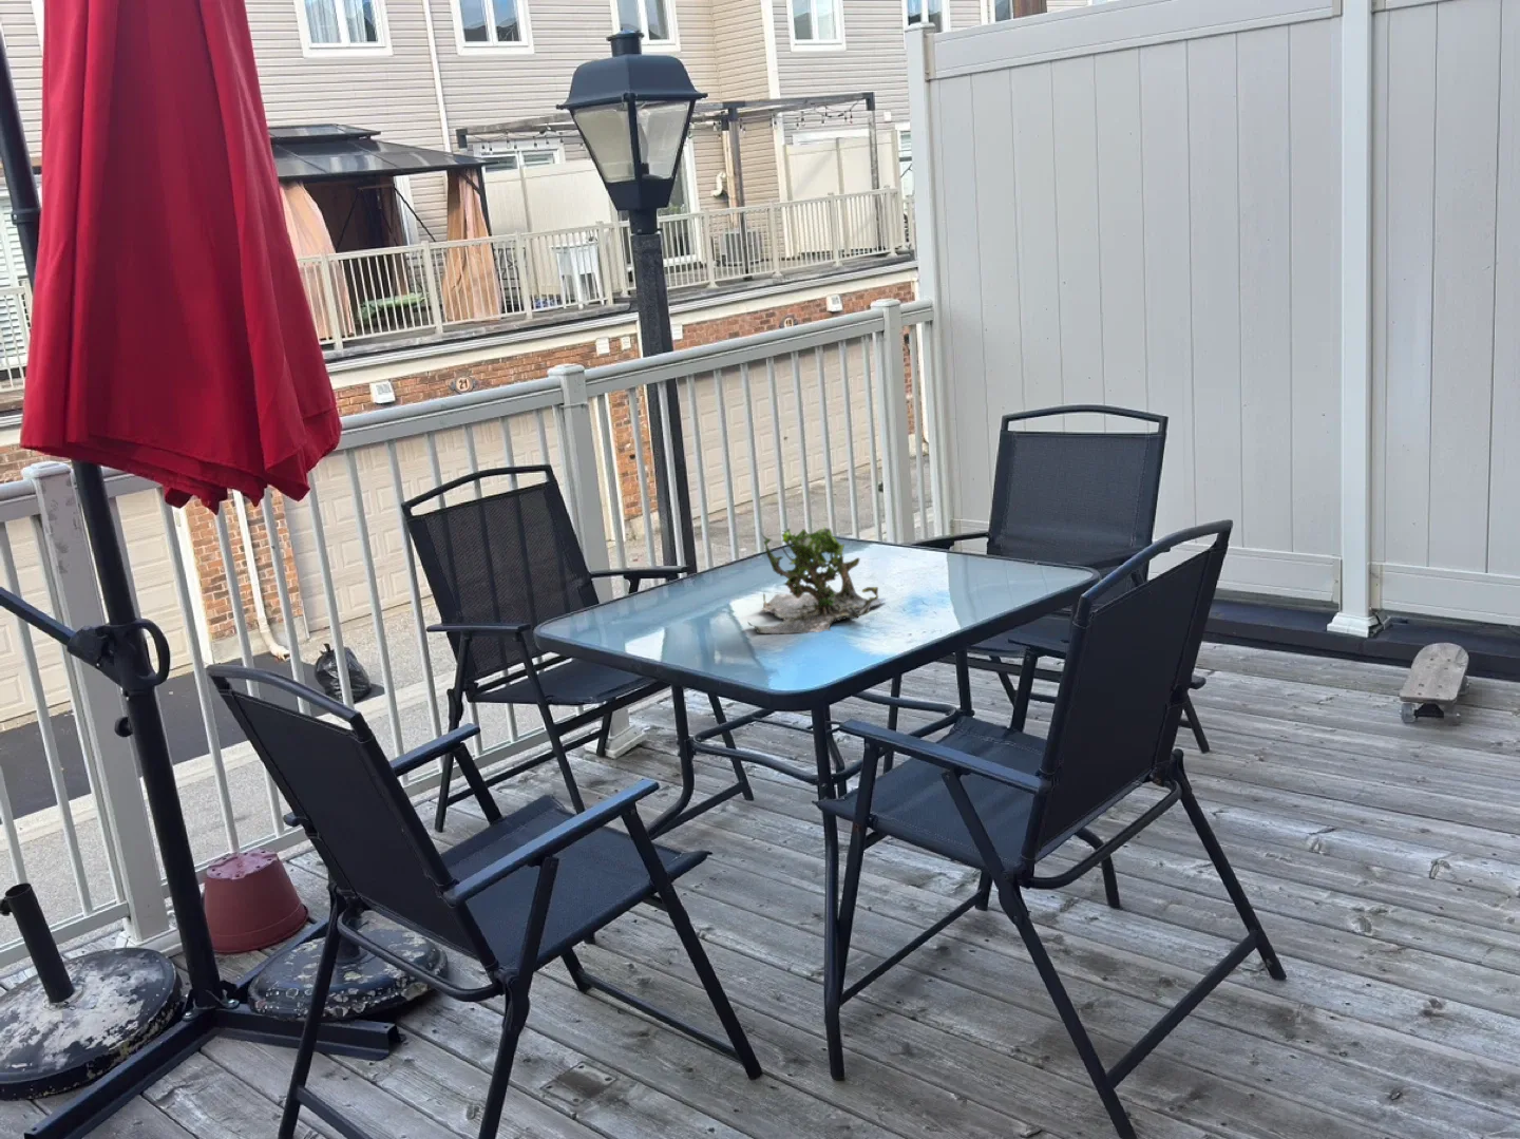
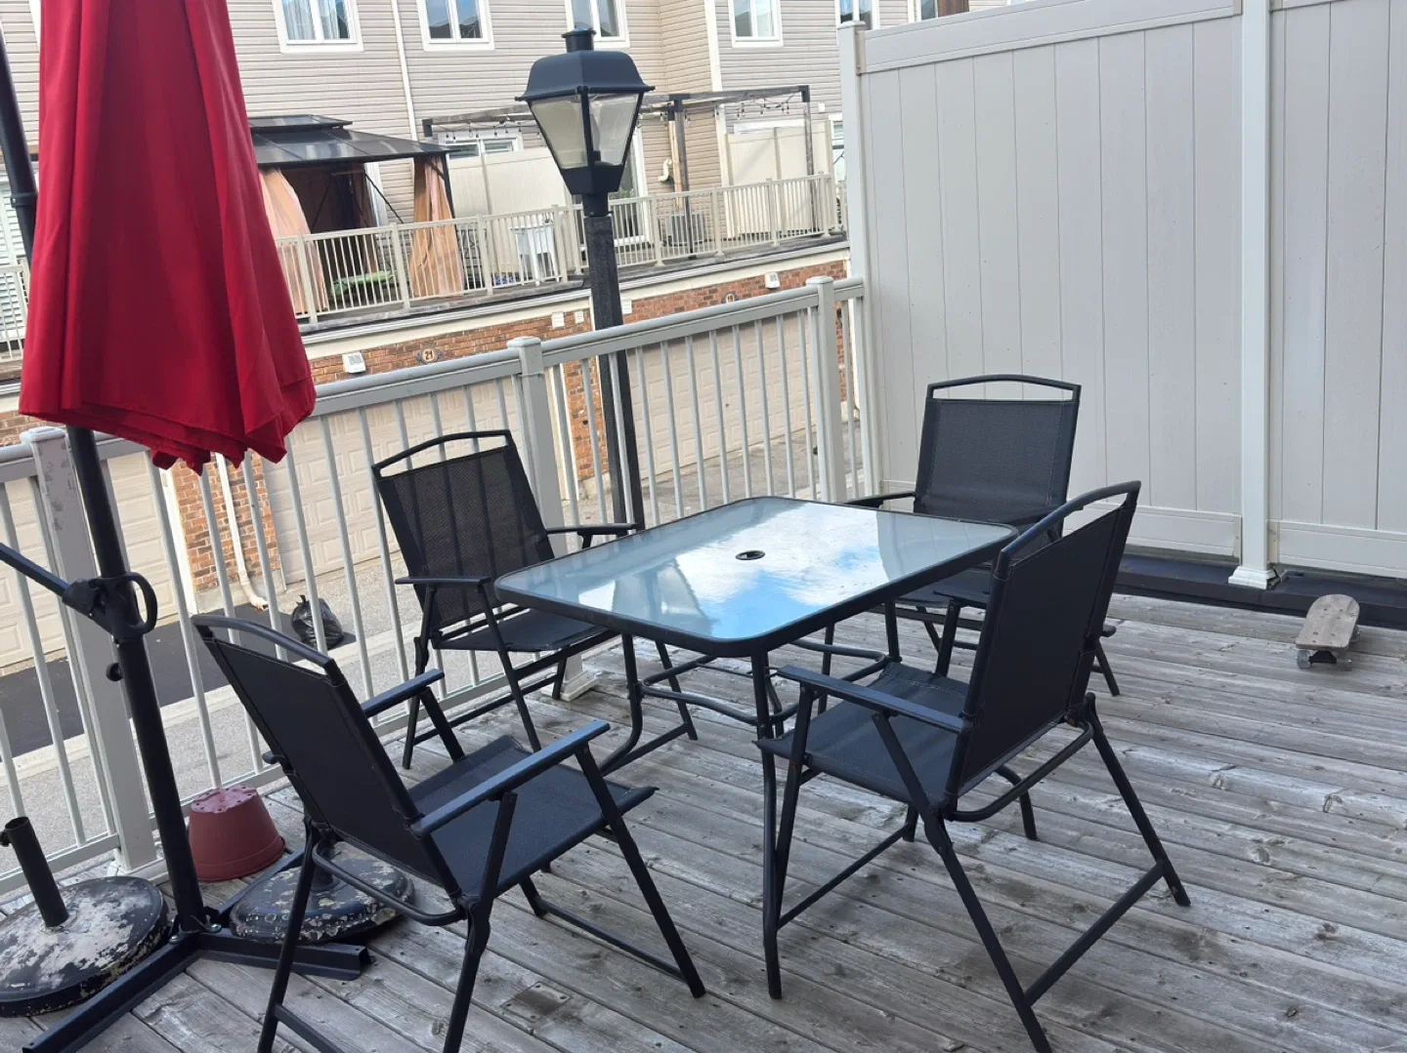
- plant [747,524,887,634]
